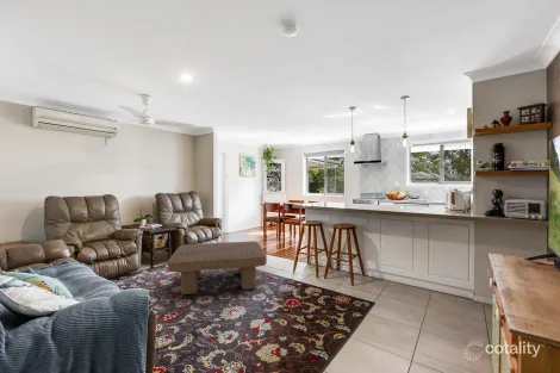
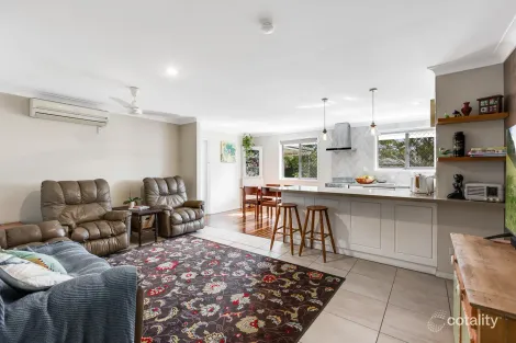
- coffee table [167,241,268,296]
